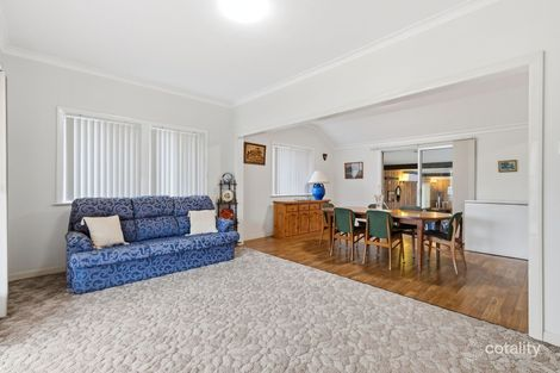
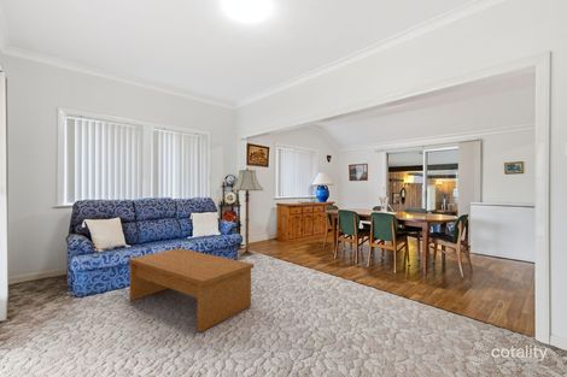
+ floor lamp [230,167,264,257]
+ coffee table [127,247,255,334]
